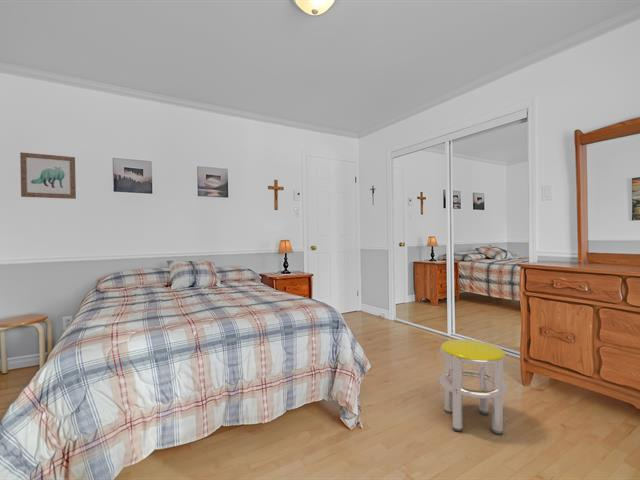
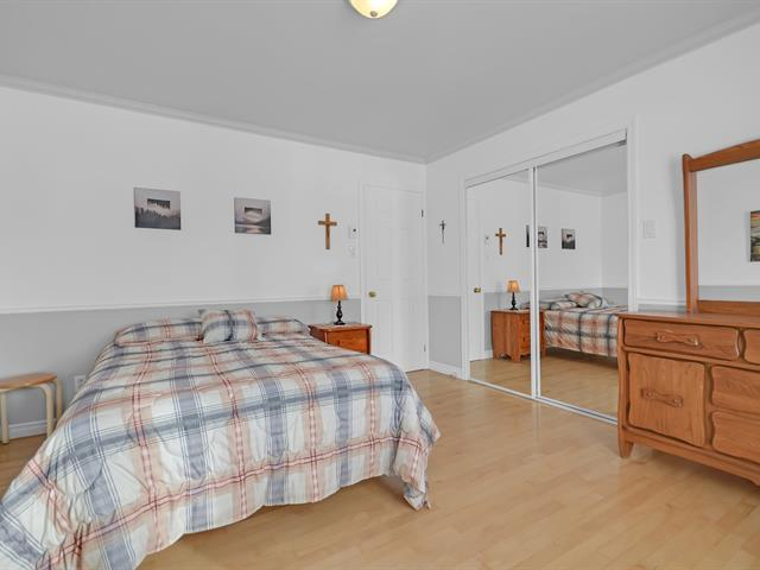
- stool [438,339,508,436]
- wall art [19,151,77,200]
